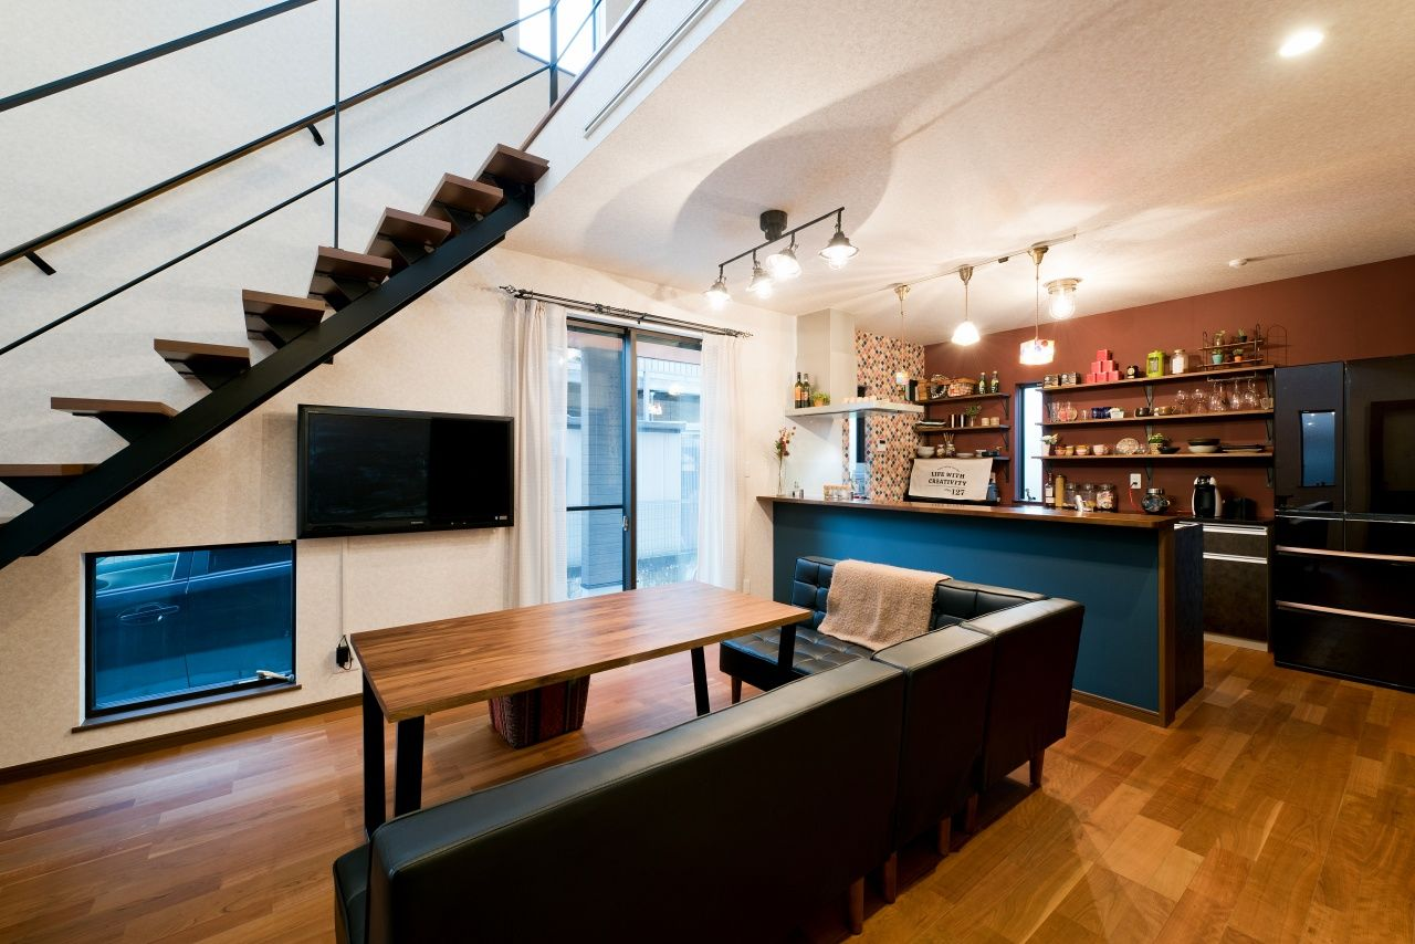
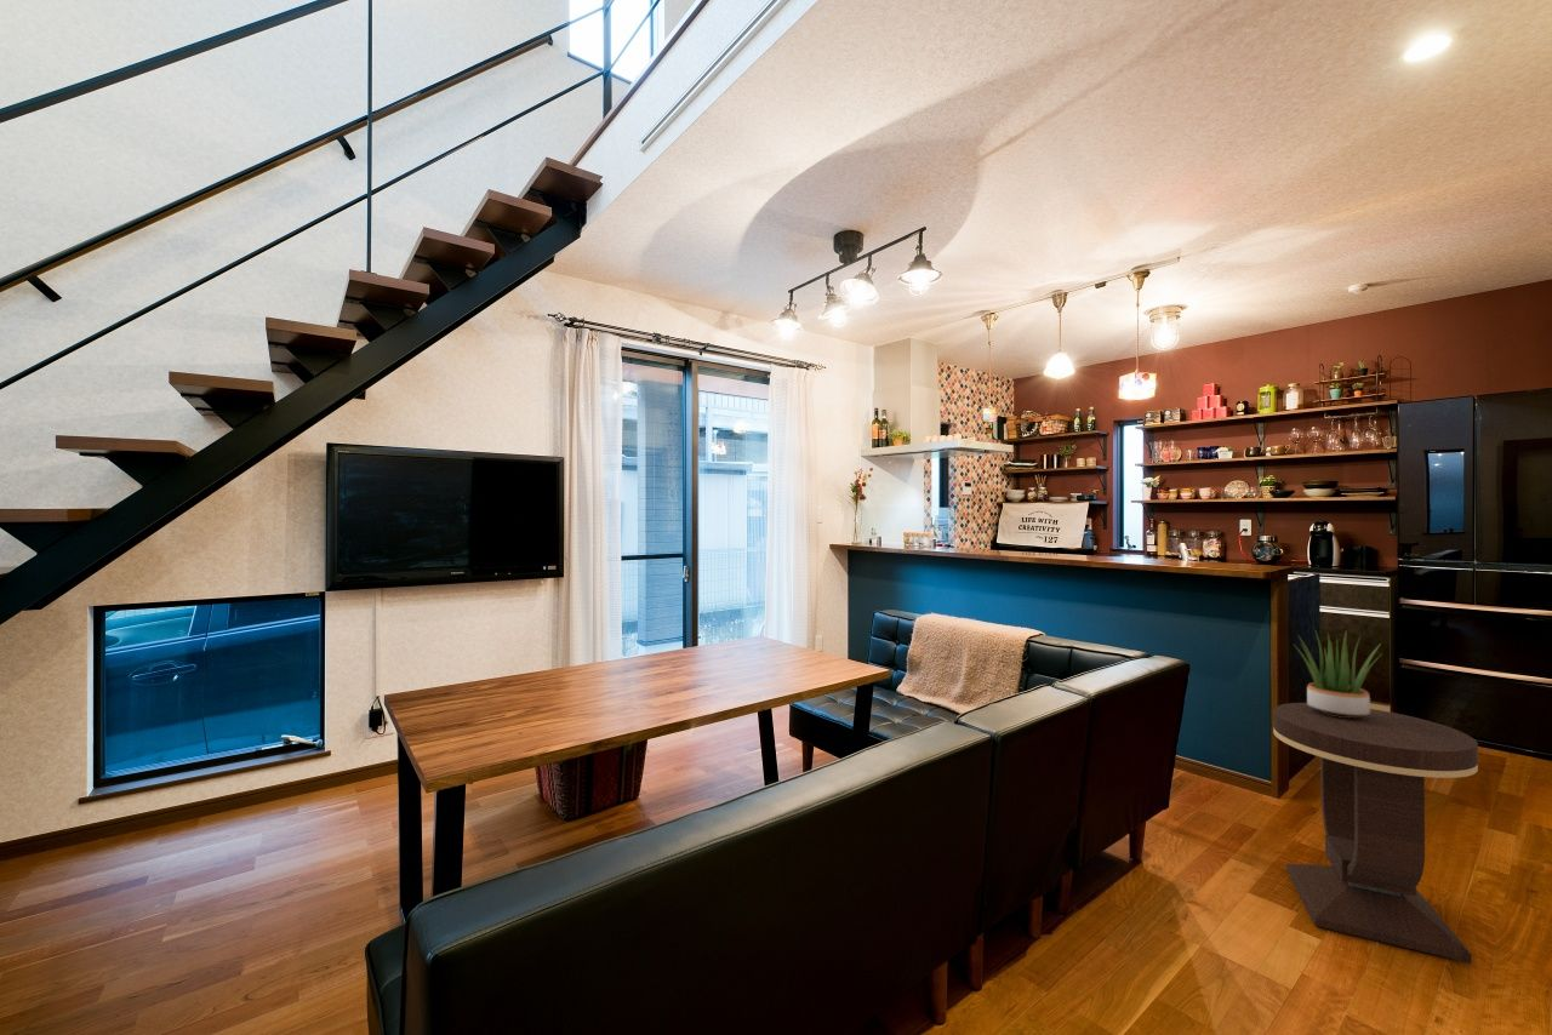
+ potted plant [1293,628,1382,717]
+ side table [1272,702,1479,965]
